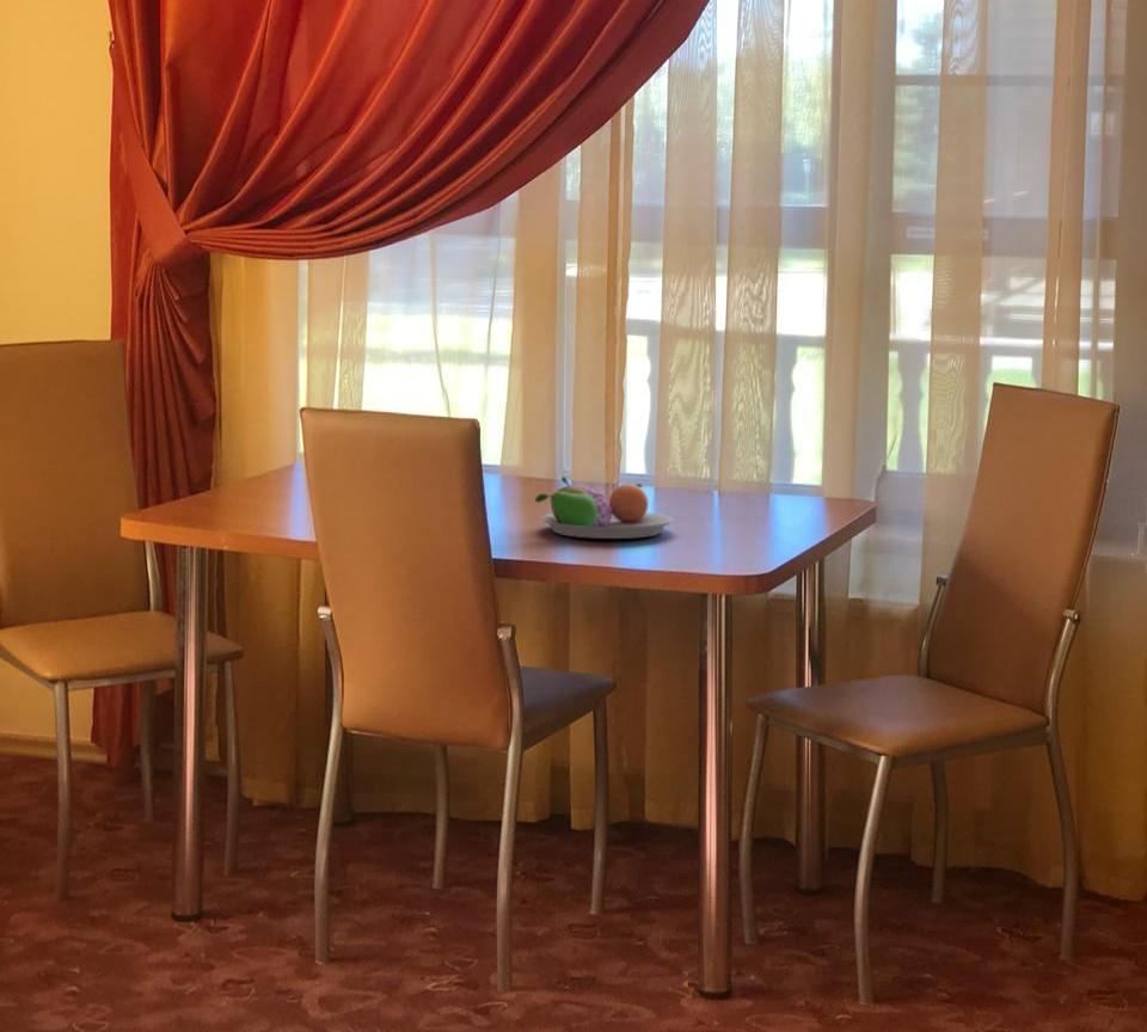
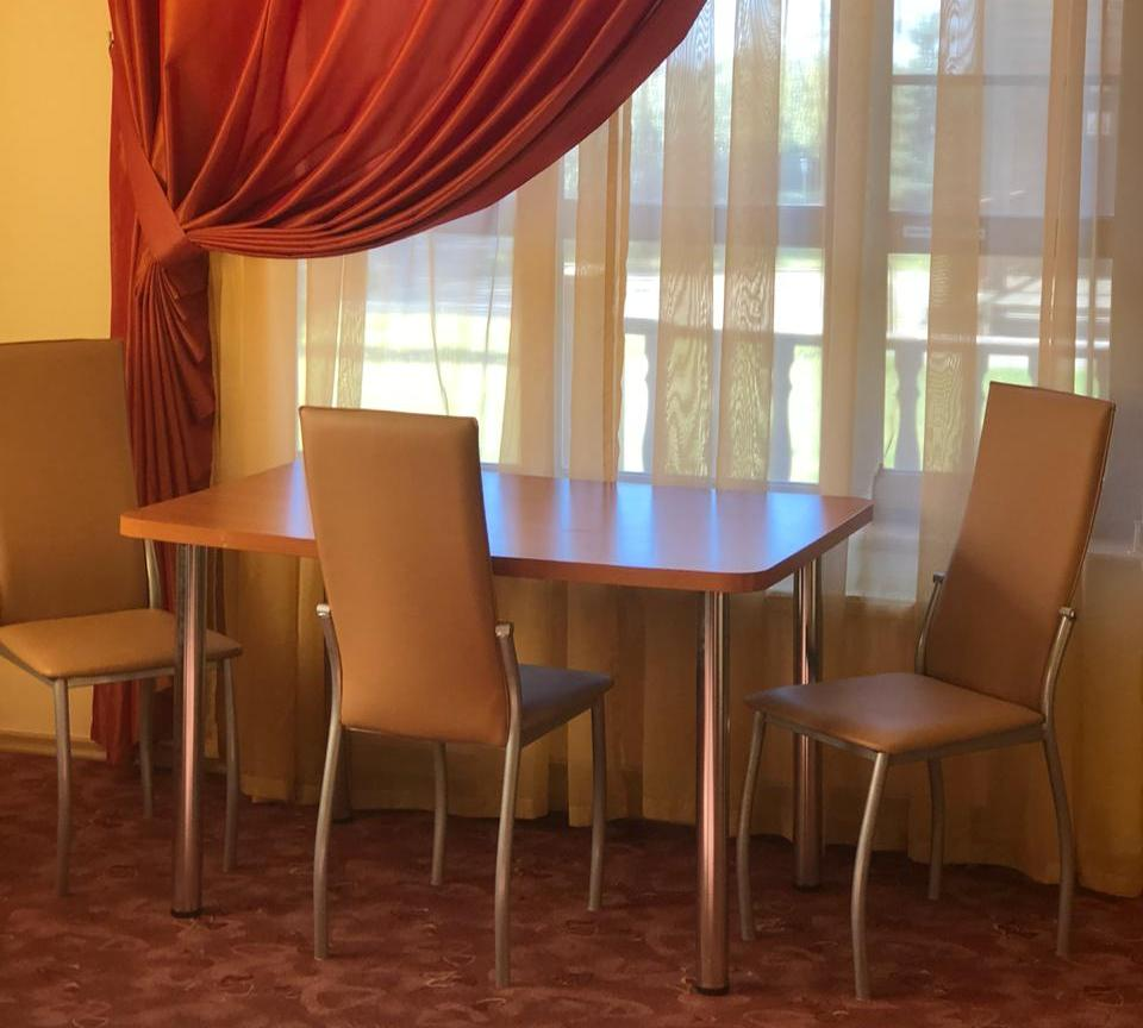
- fruit bowl [534,475,674,540]
